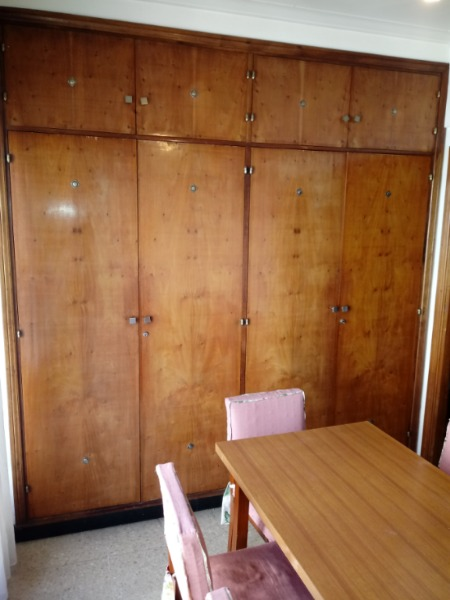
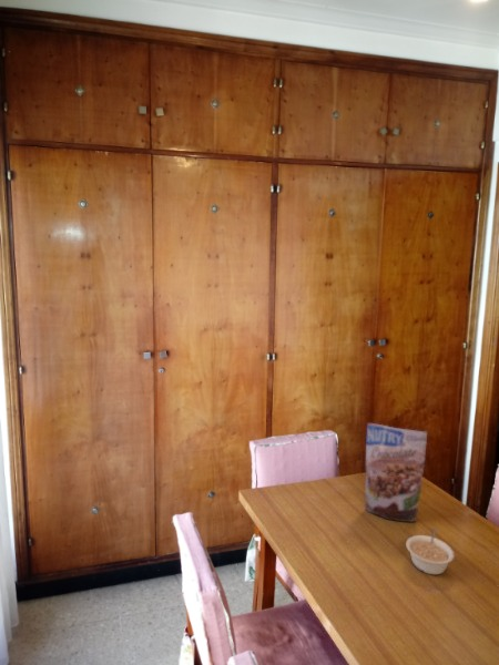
+ granola pouch [364,421,428,523]
+ legume [405,528,456,575]
